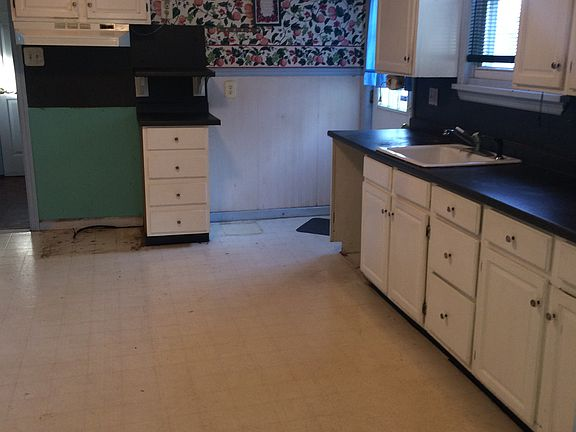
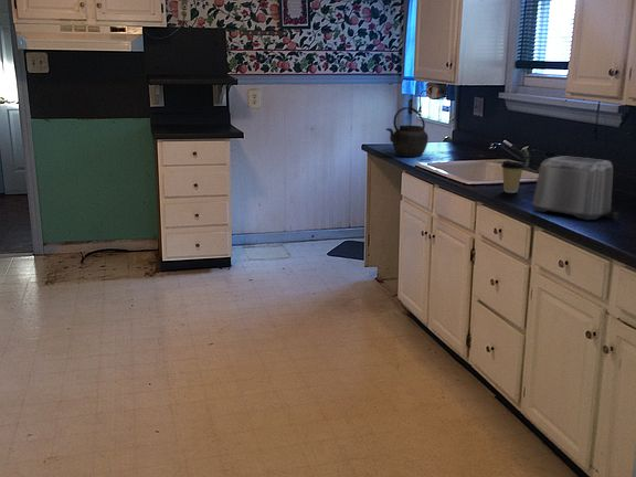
+ kettle [384,106,430,158]
+ toaster [531,156,619,221]
+ coffee cup [500,159,526,194]
